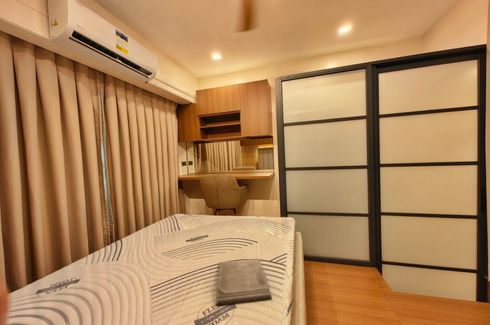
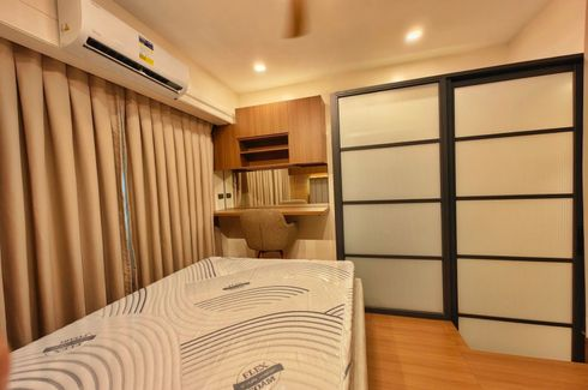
- diary [215,258,273,307]
